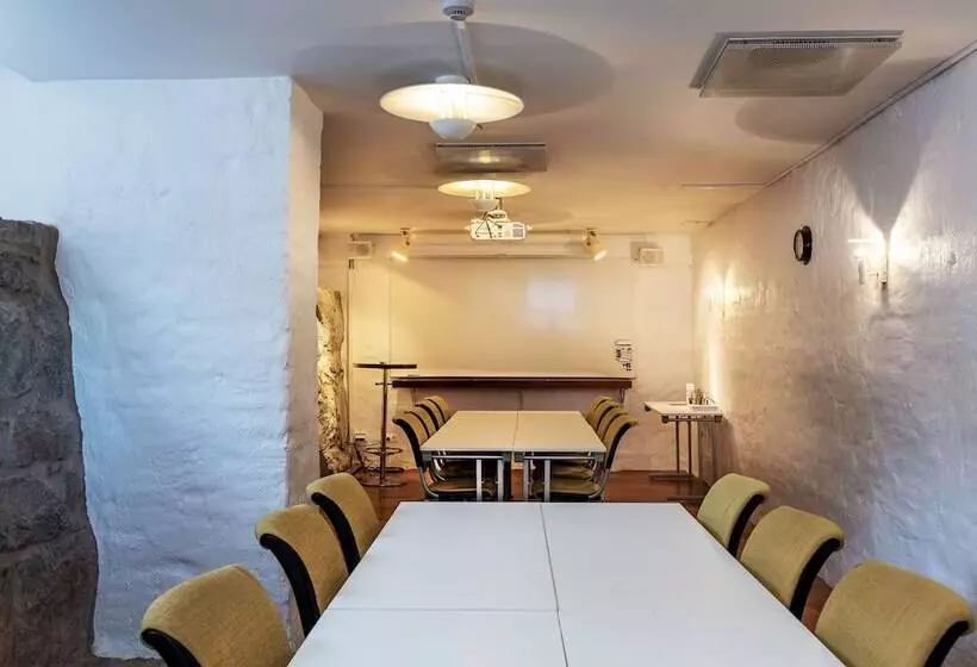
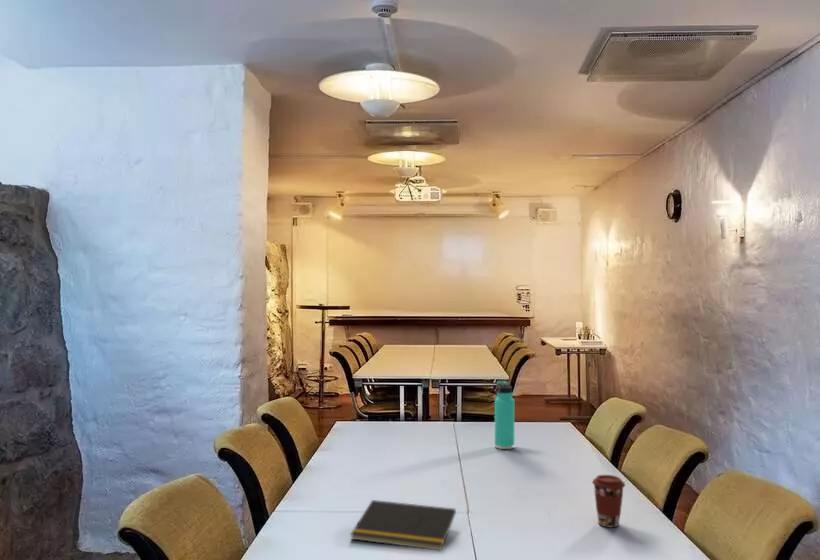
+ notepad [349,499,457,552]
+ thermos bottle [494,380,515,450]
+ coffee cup [591,474,626,528]
